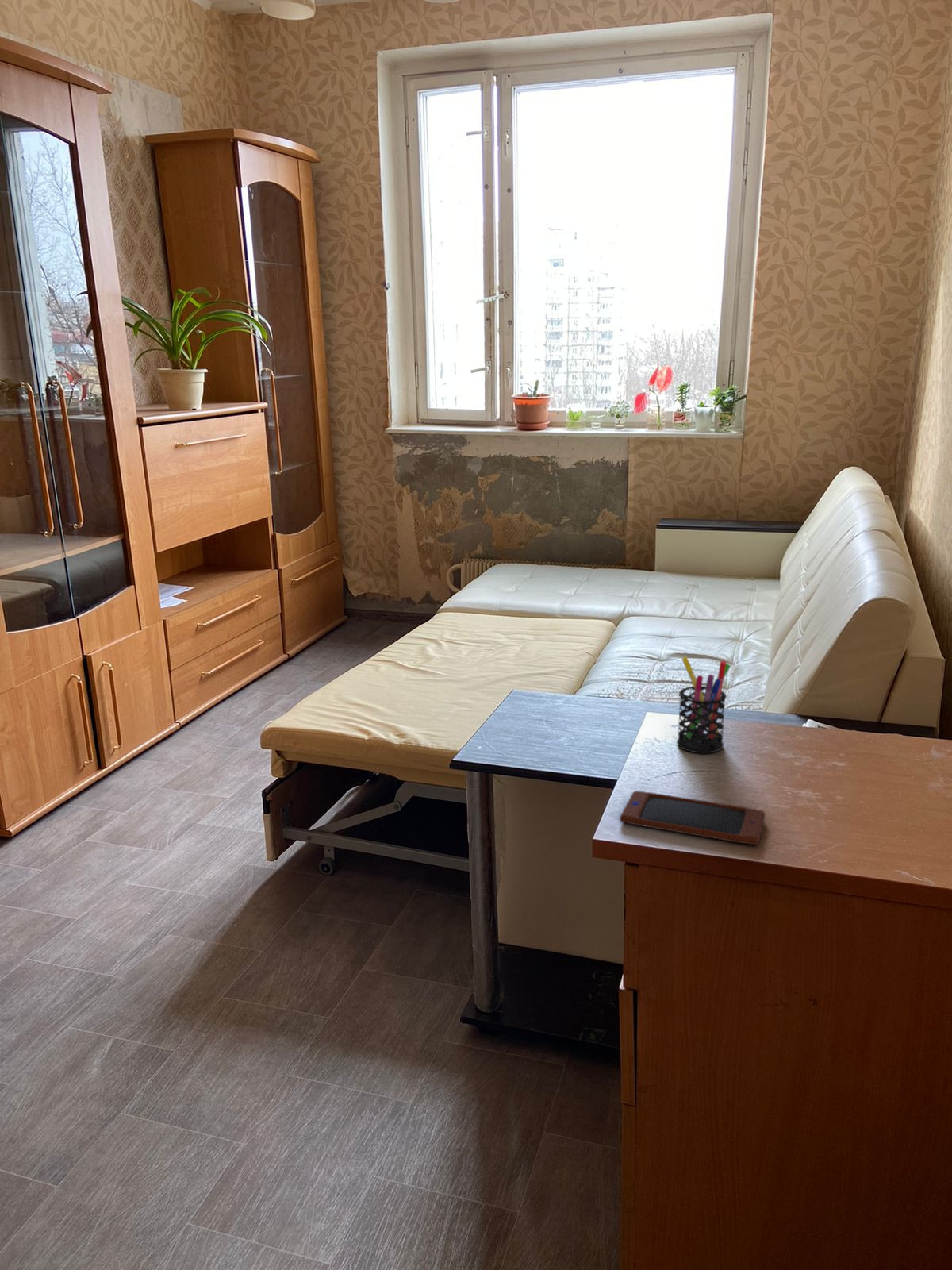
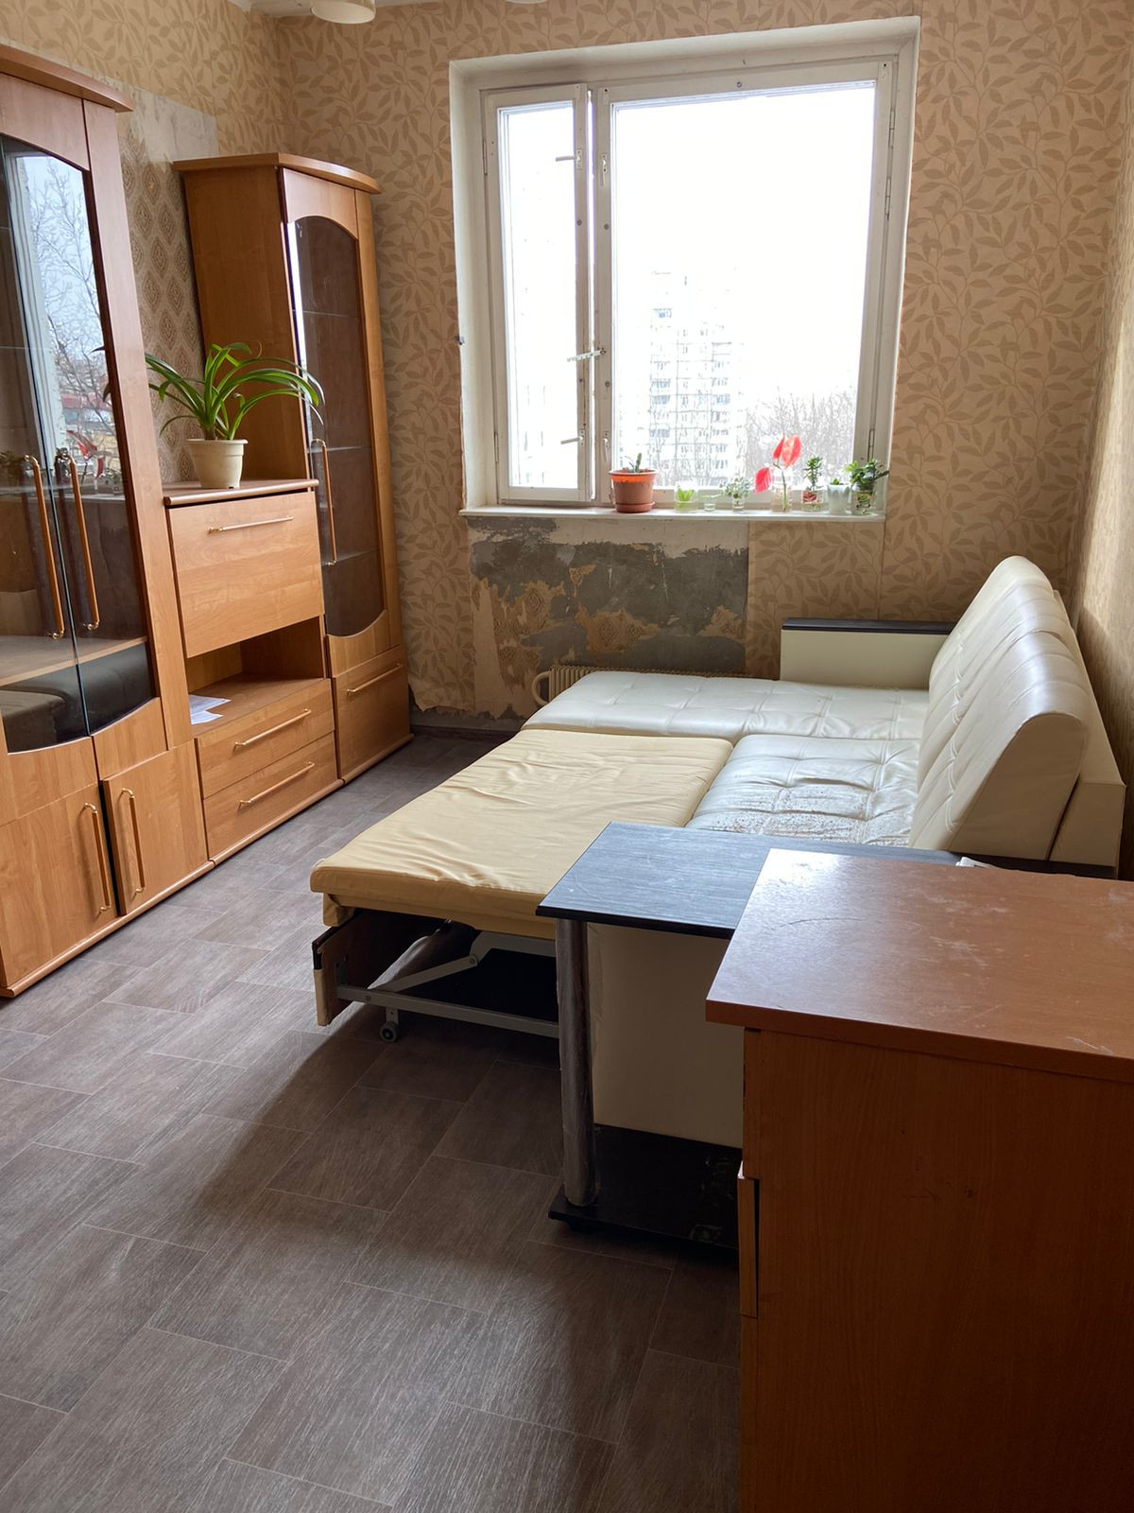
- smartphone [619,790,766,845]
- pen holder [676,656,731,754]
